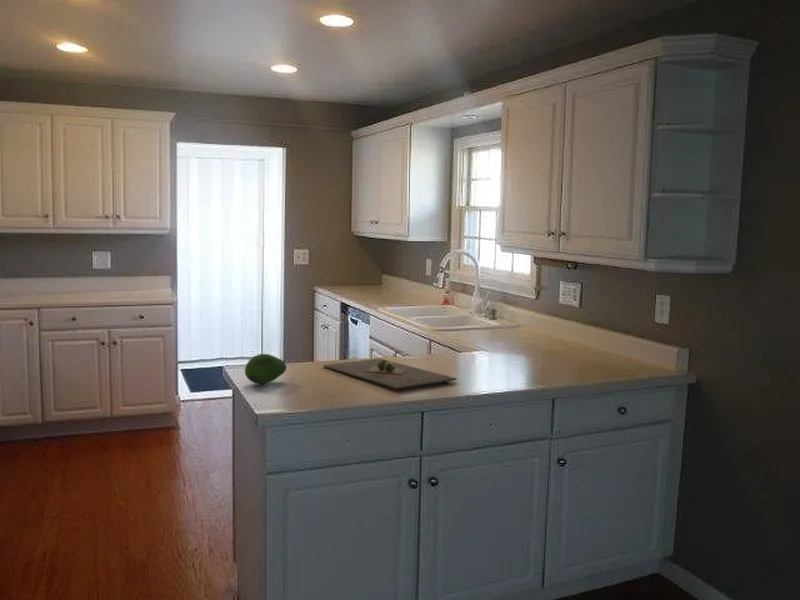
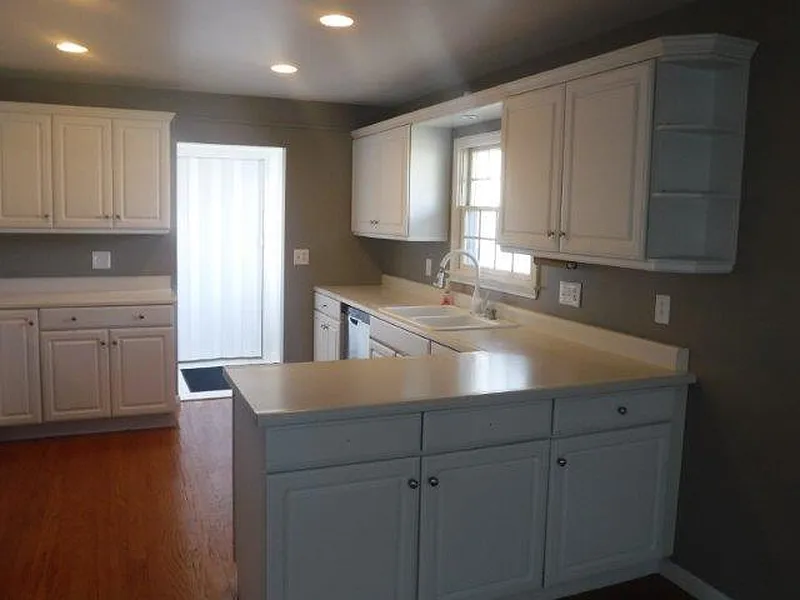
- fruit [244,353,287,385]
- cutting board [322,357,458,390]
